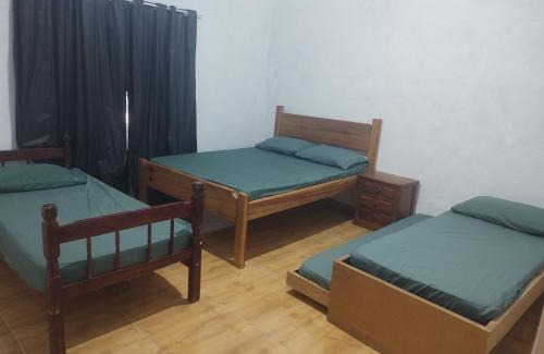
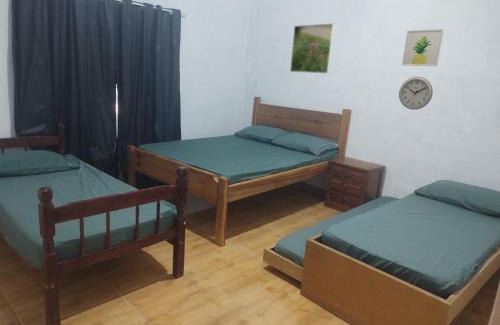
+ wall clock [398,76,434,111]
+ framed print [289,23,336,74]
+ wall art [401,28,445,67]
